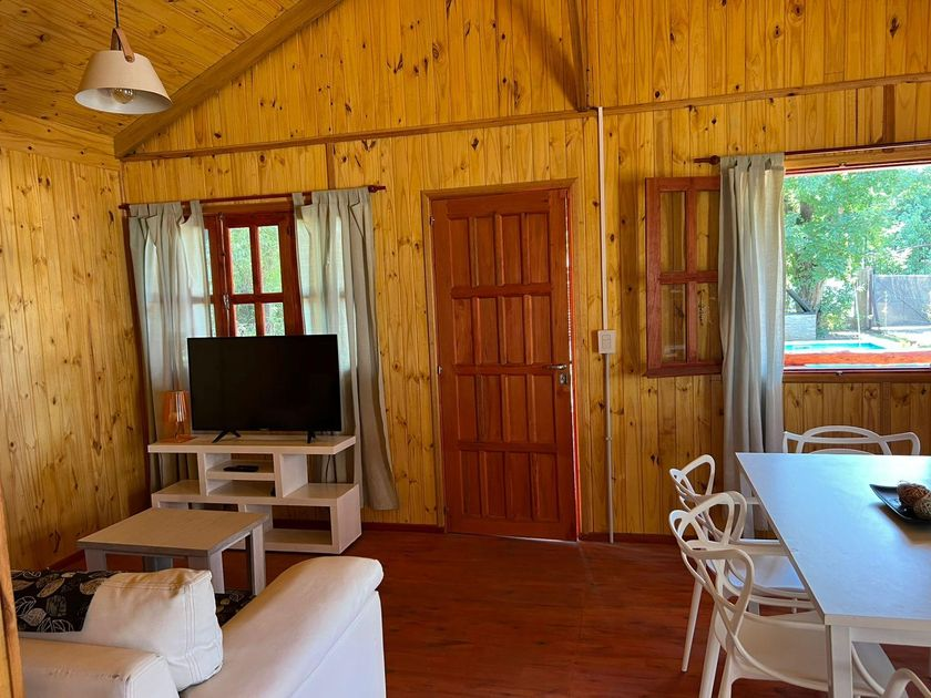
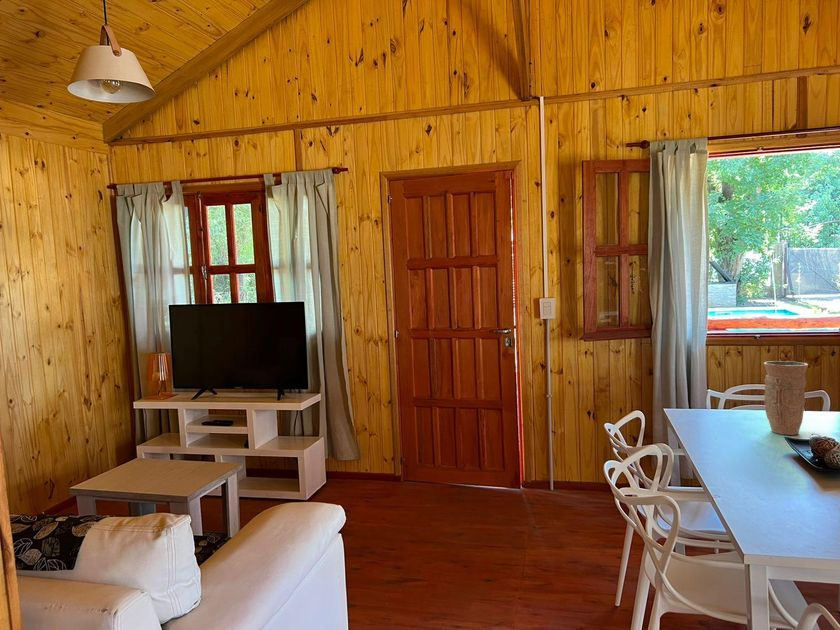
+ vase [762,360,809,436]
